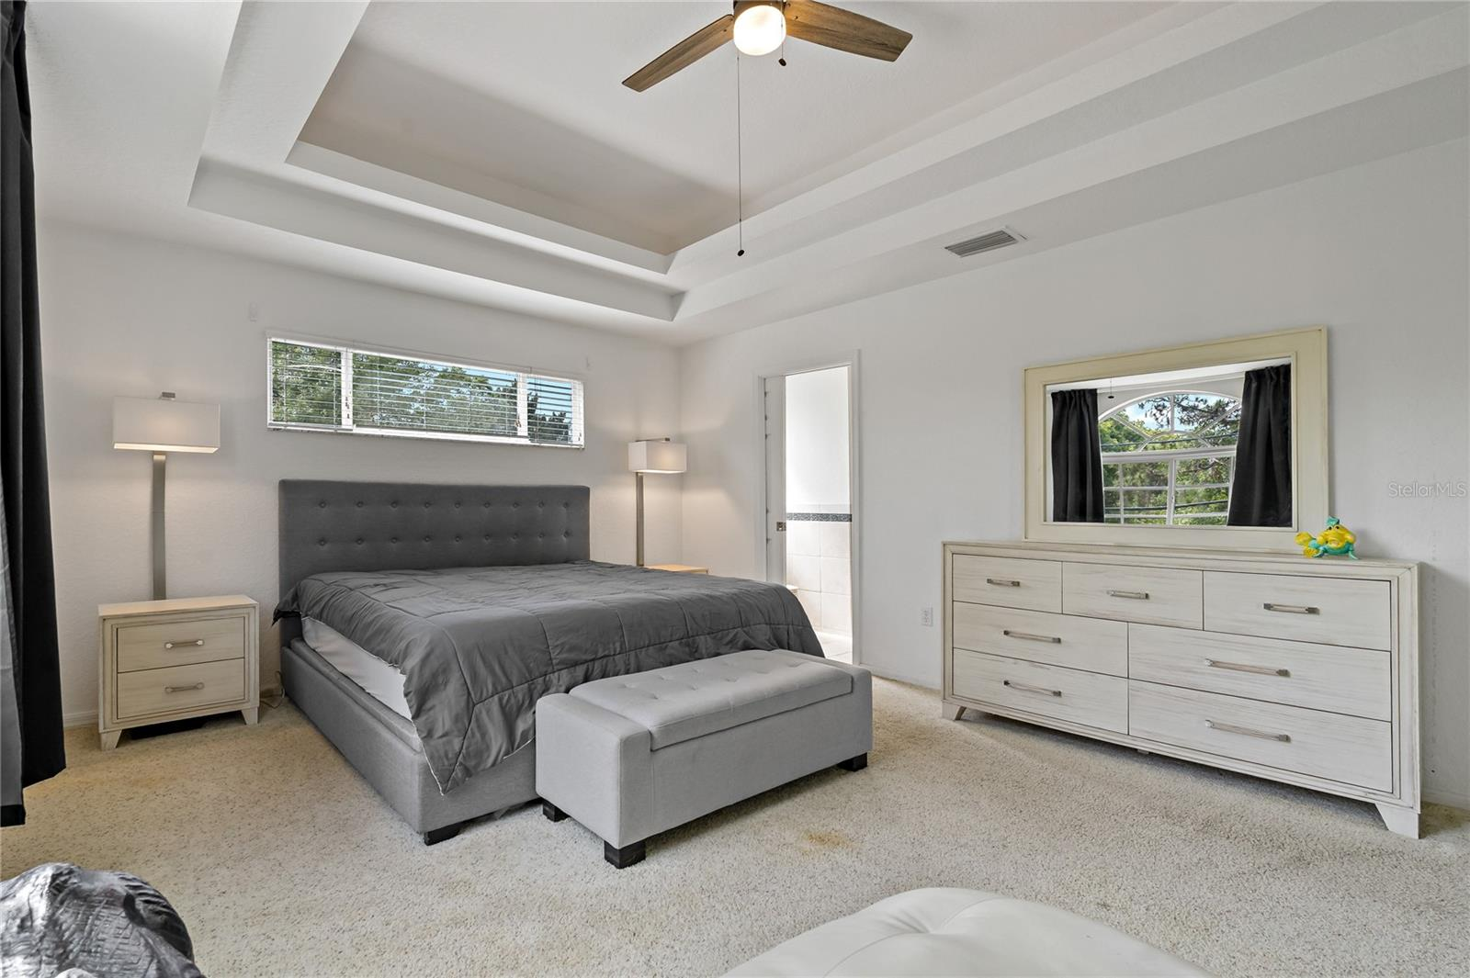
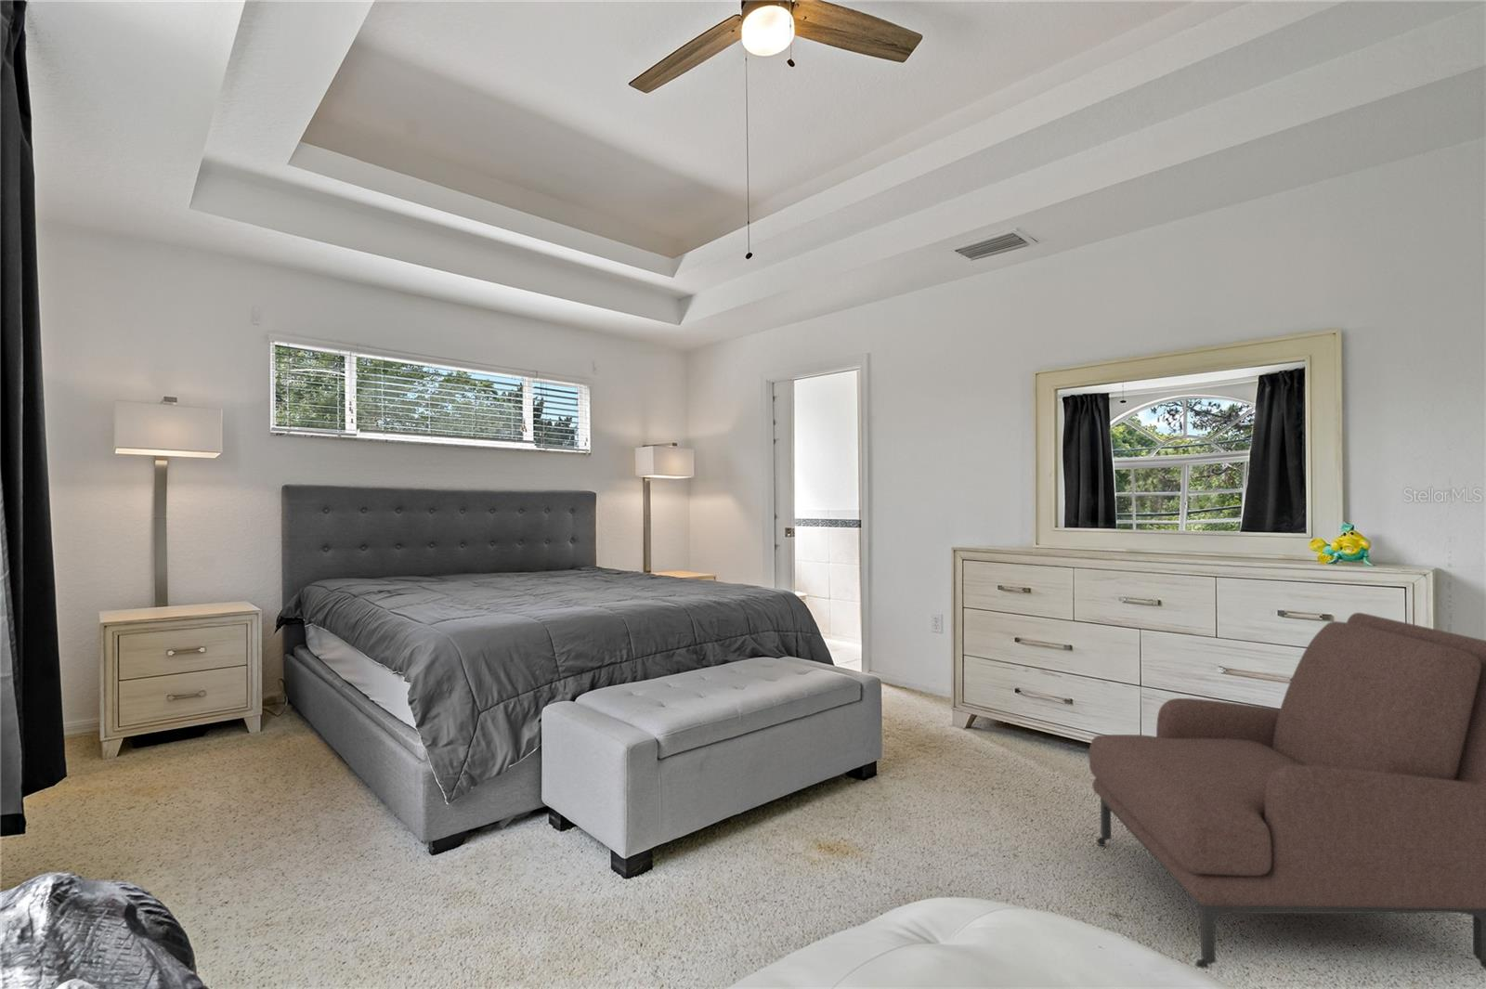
+ armchair [1089,612,1486,969]
